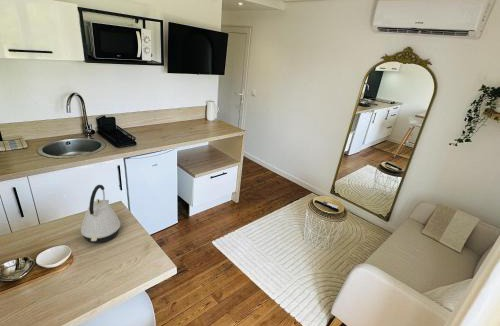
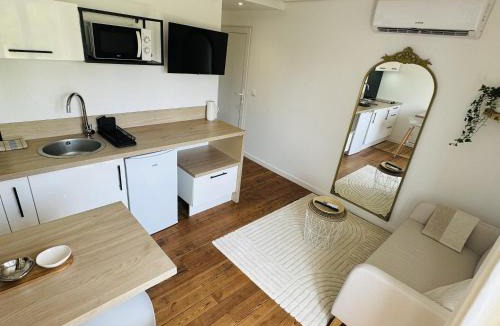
- kettle [80,184,121,244]
